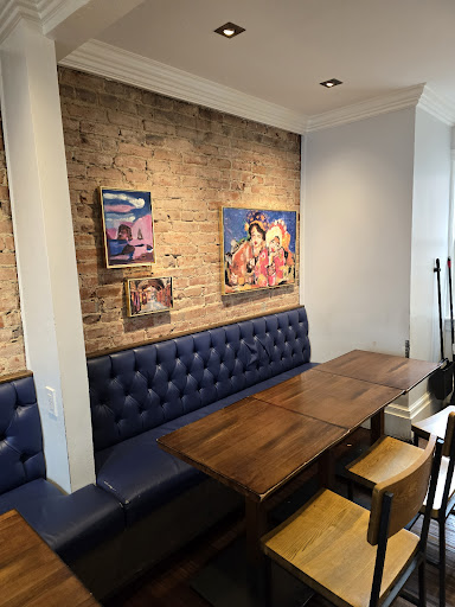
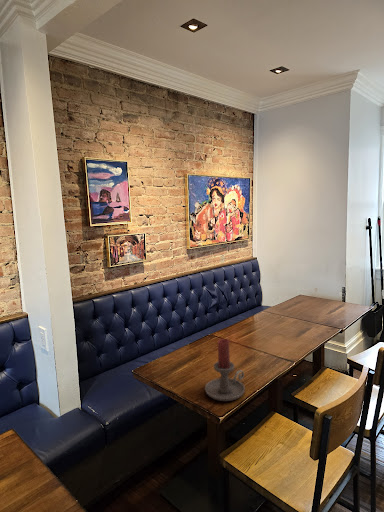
+ candle holder [204,338,246,402]
